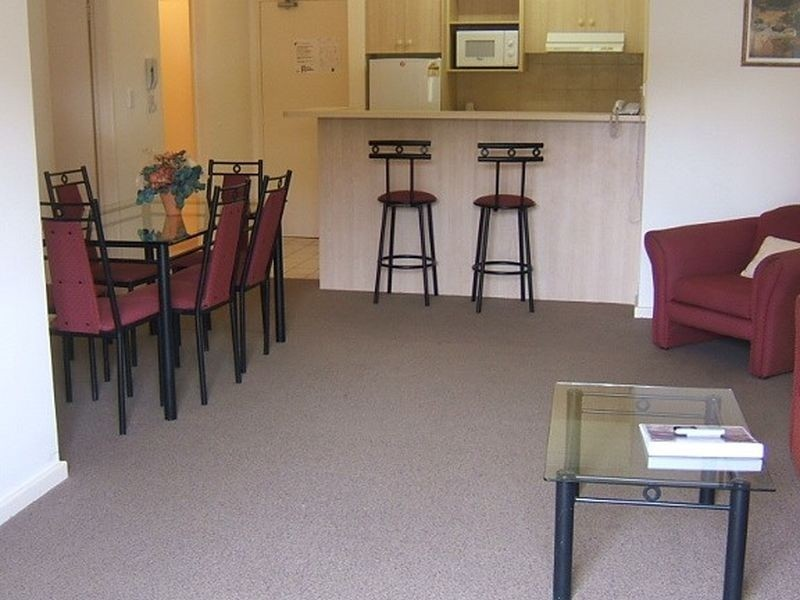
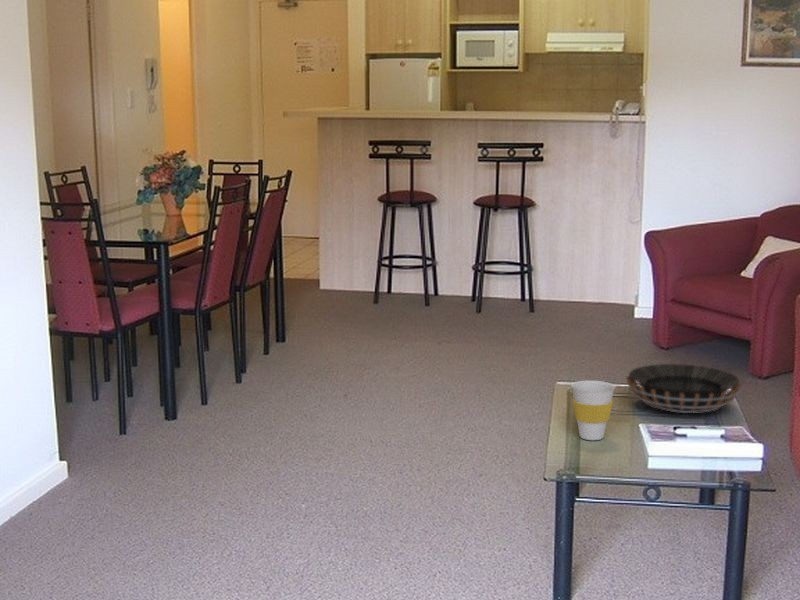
+ decorative bowl [625,363,743,414]
+ cup [570,380,616,441]
